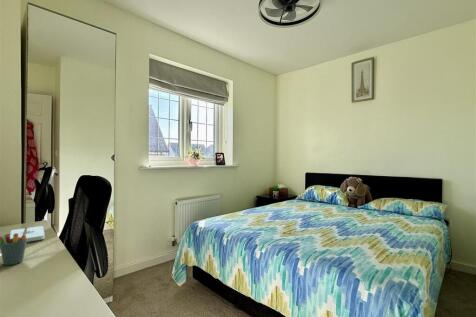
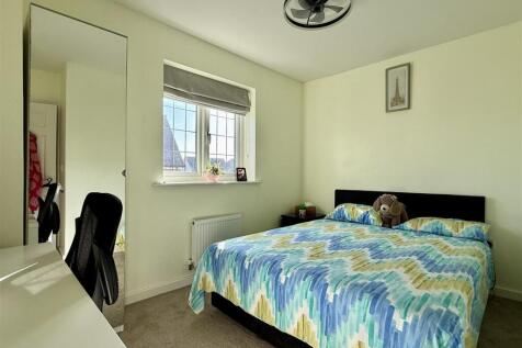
- notepad [9,225,46,243]
- pen holder [0,225,29,266]
